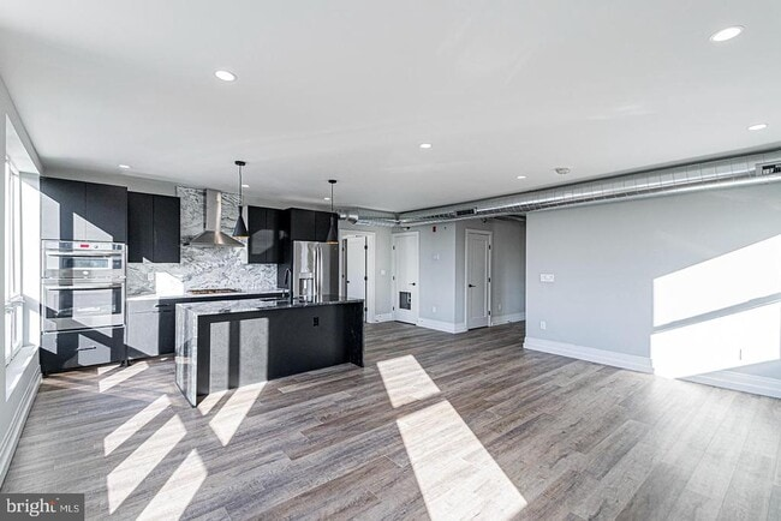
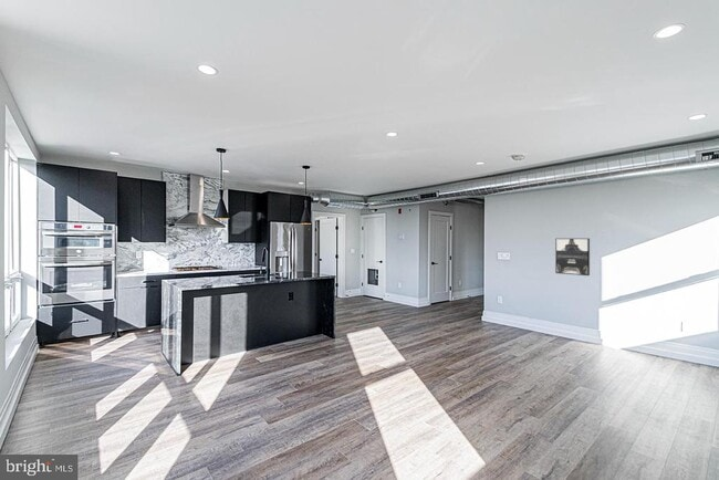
+ wall art [554,238,591,276]
